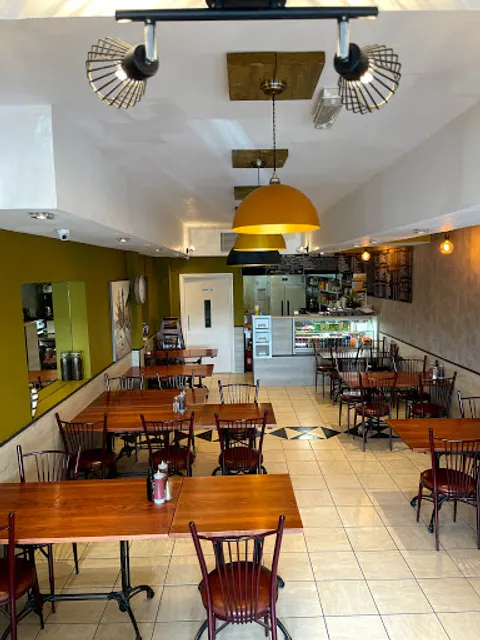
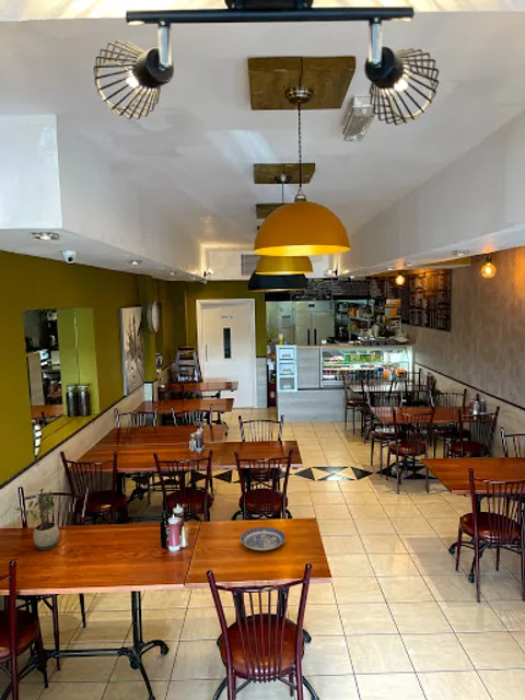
+ plate [240,526,287,551]
+ potted plant [15,488,60,551]
